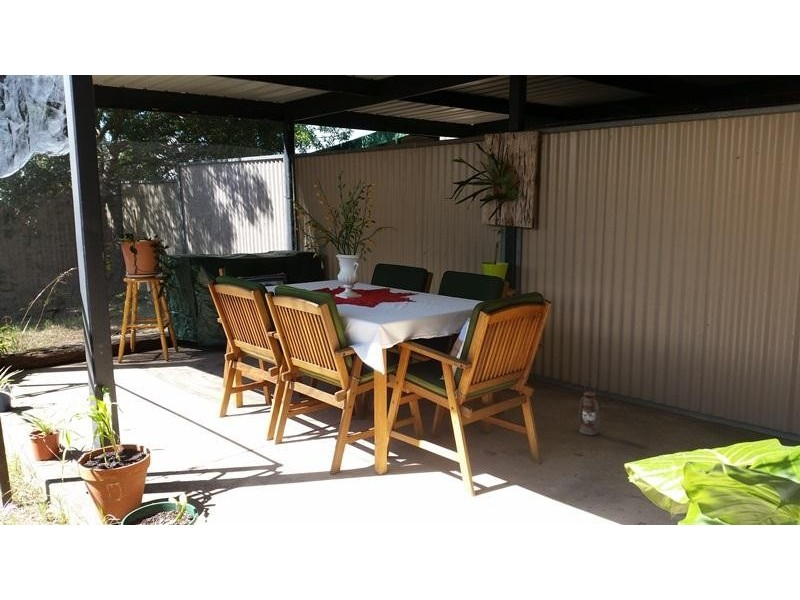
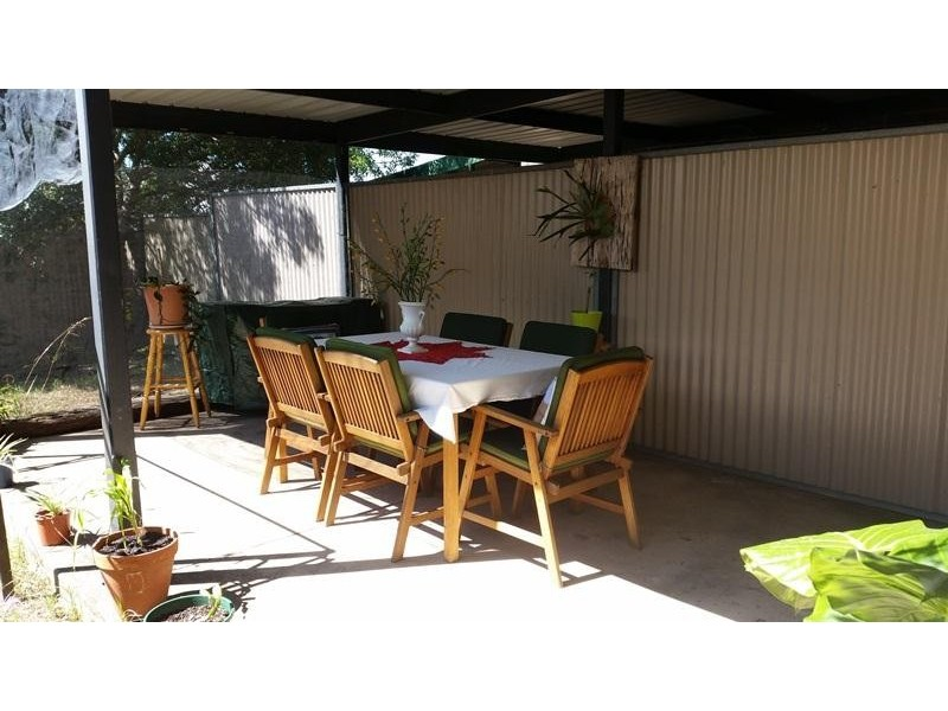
- lantern [578,377,601,436]
